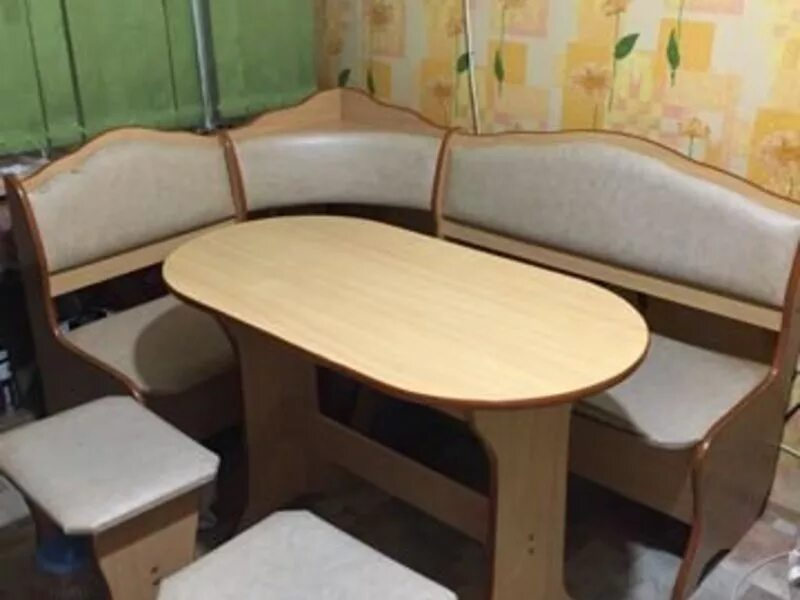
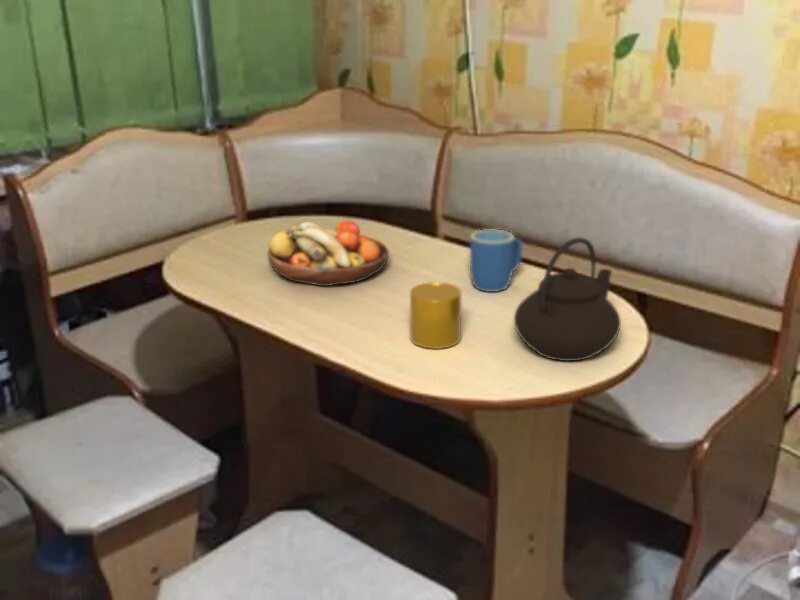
+ teapot [513,237,622,362]
+ fruit bowl [266,219,390,287]
+ mug [469,229,523,293]
+ cup [409,281,462,350]
